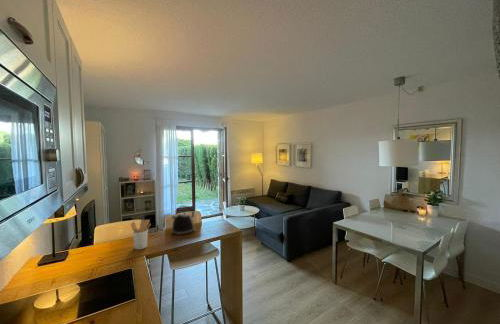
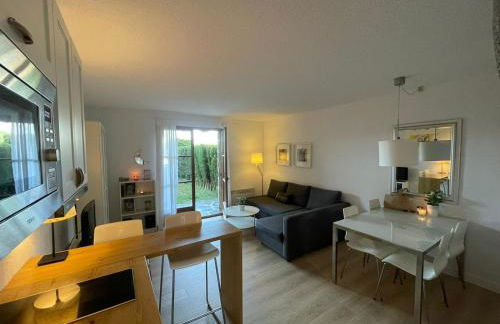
- utensil holder [130,218,152,250]
- kettle [170,205,197,236]
